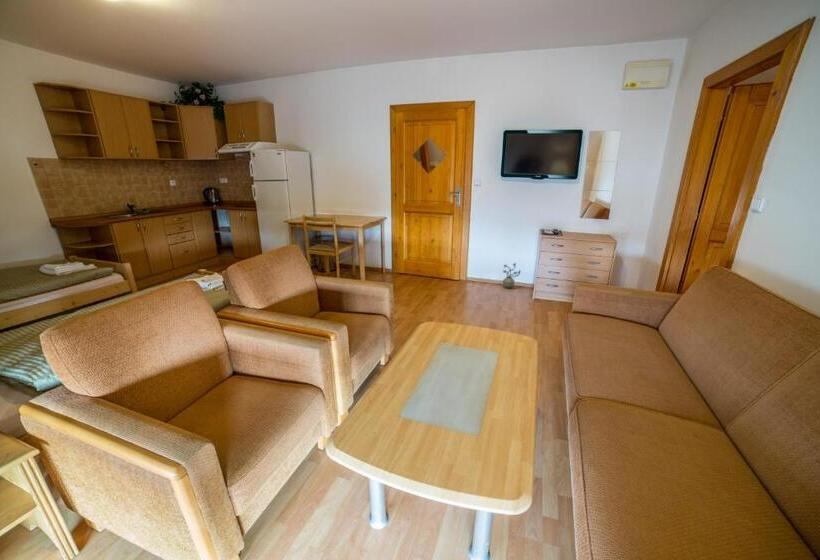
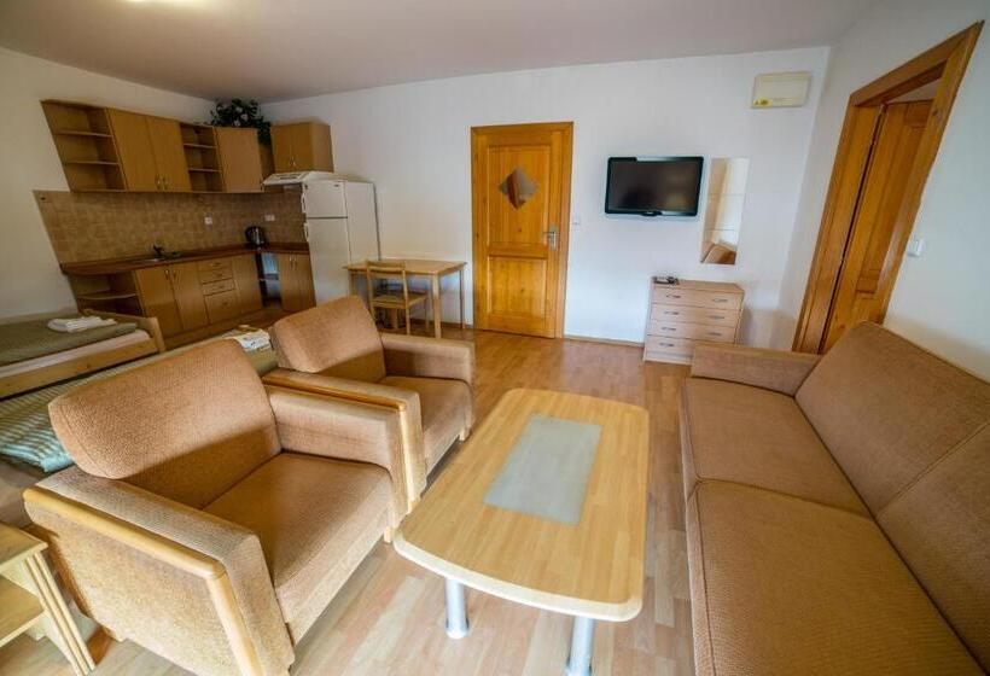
- potted plant [502,262,522,290]
